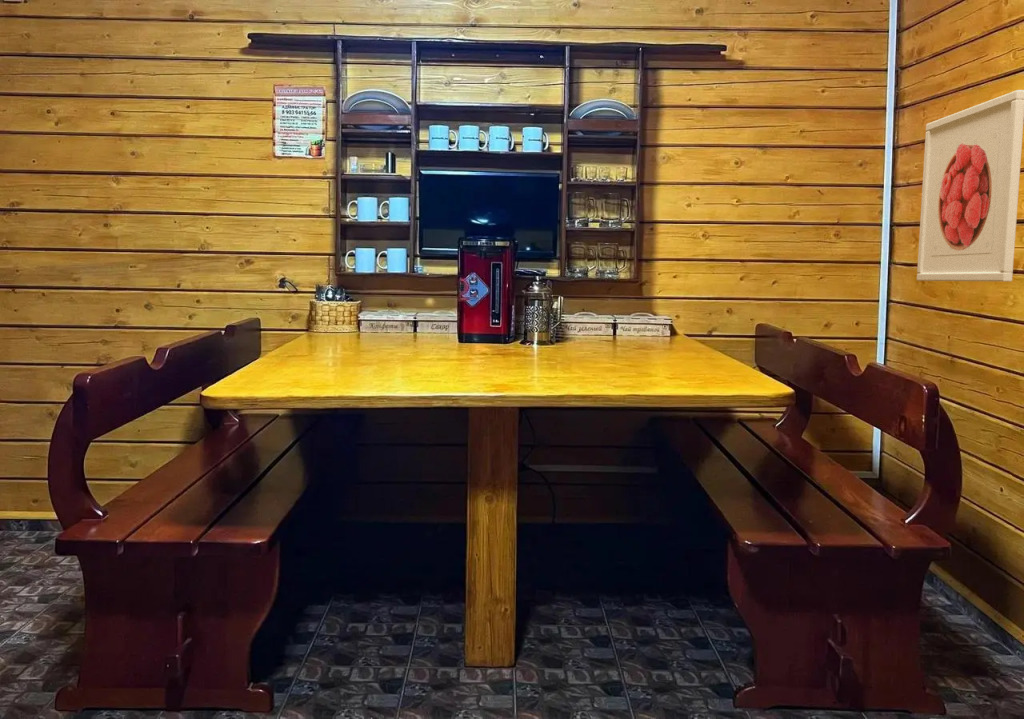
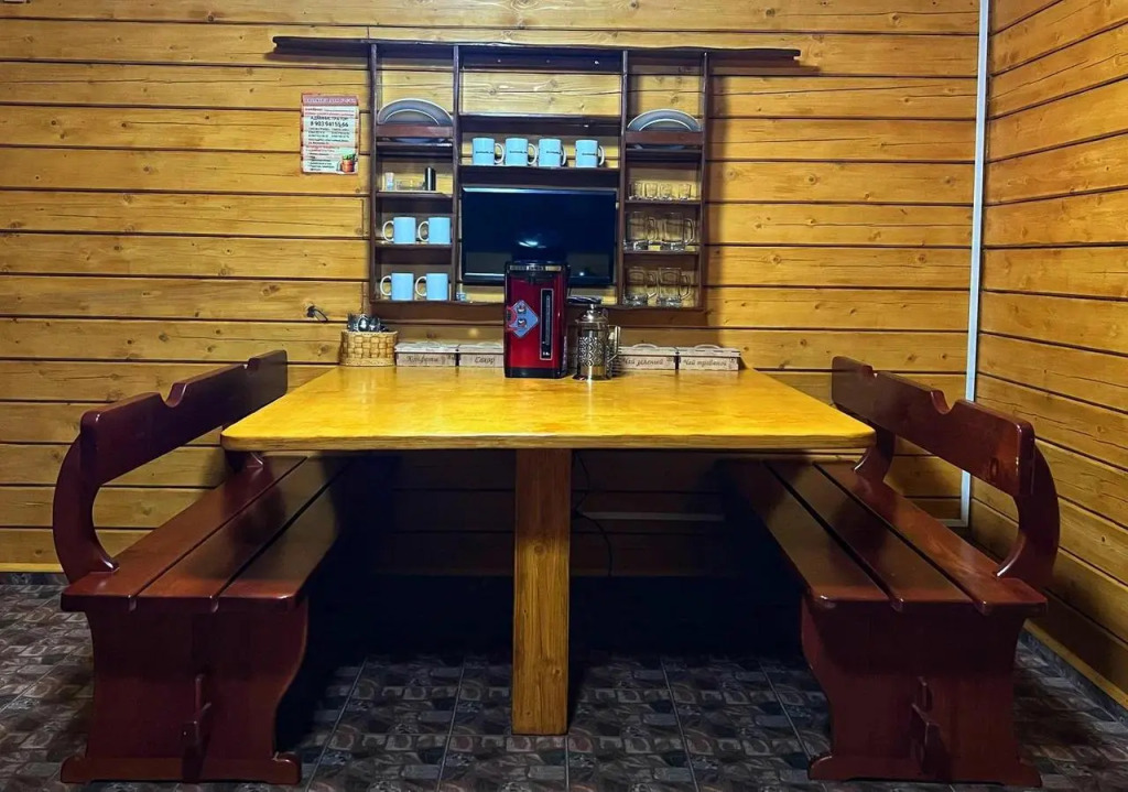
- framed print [916,89,1024,283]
